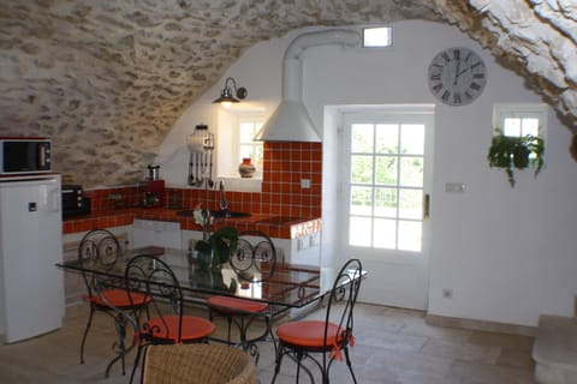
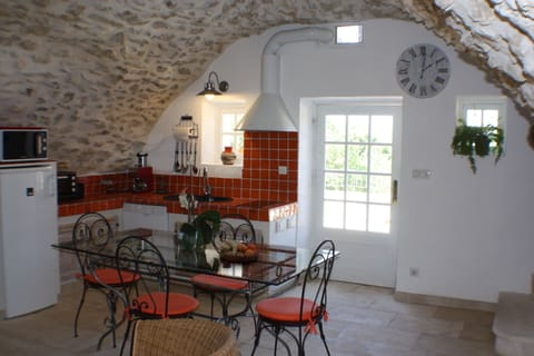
+ fruit bowl [218,239,261,264]
